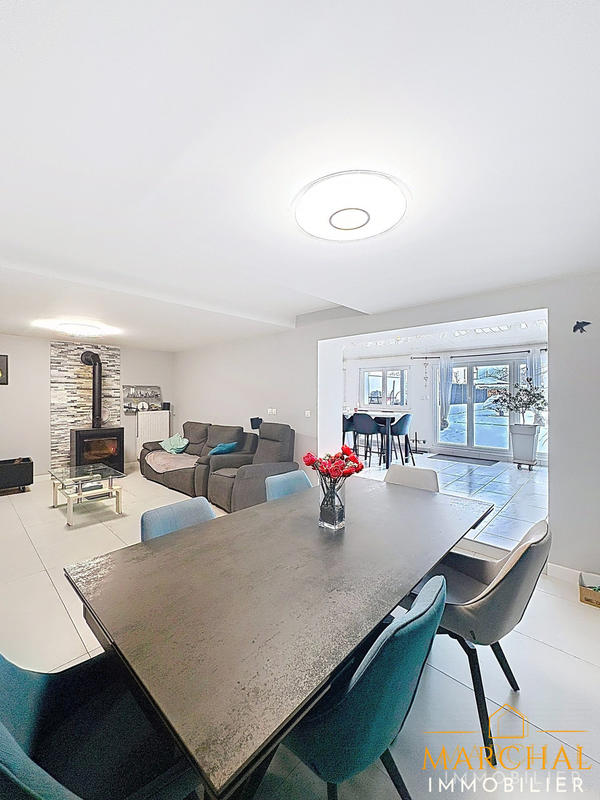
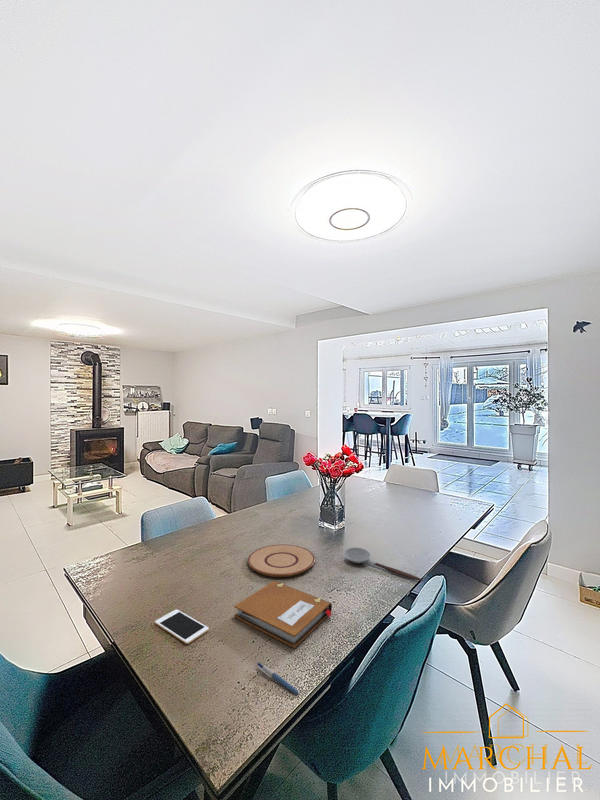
+ notebook [233,580,333,649]
+ cell phone [154,608,210,645]
+ spoon [343,547,423,582]
+ pen [256,661,300,696]
+ plate [247,544,316,578]
